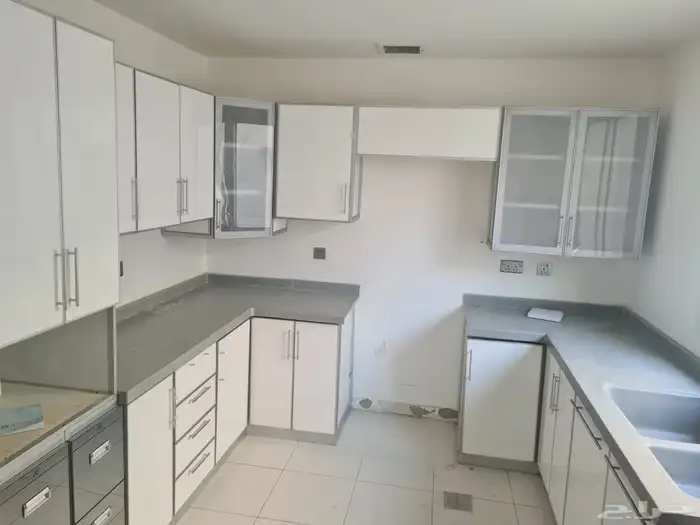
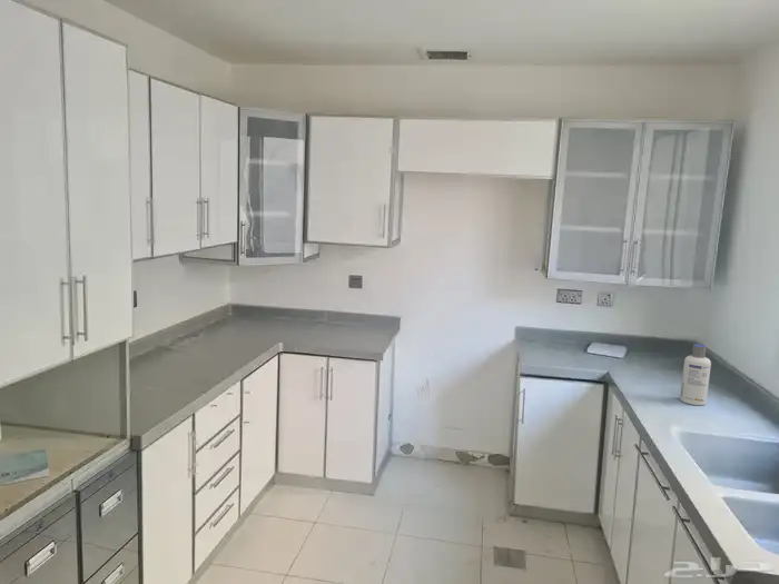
+ screw cap bottle [679,344,712,406]
